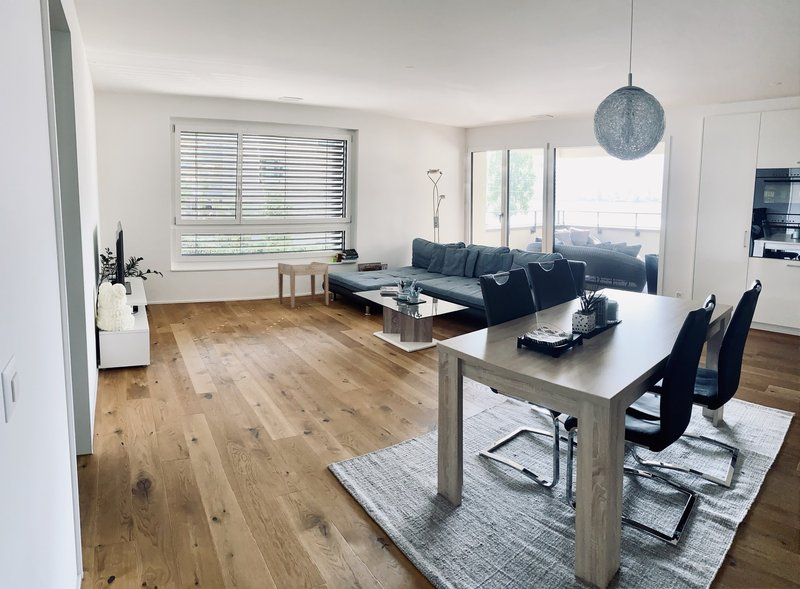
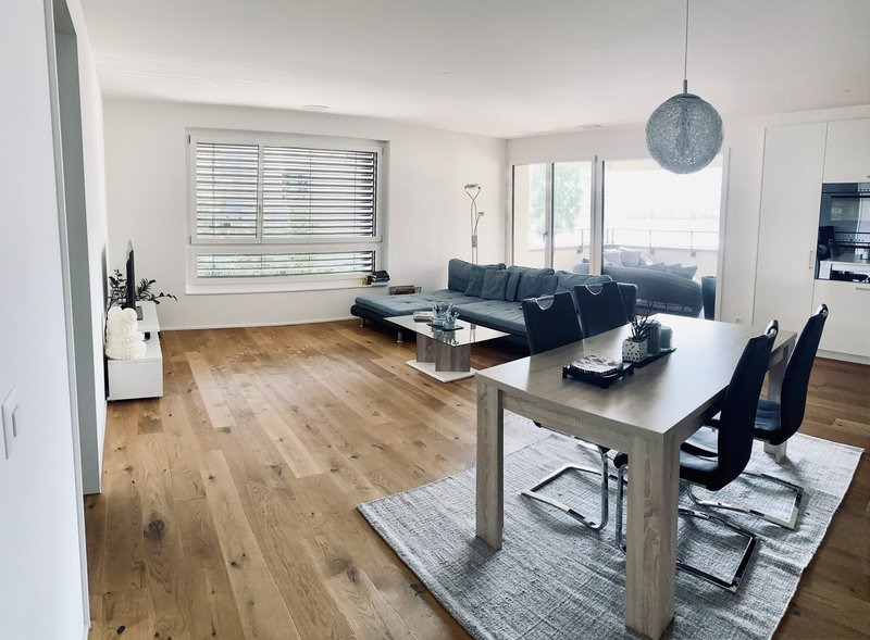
- side table [277,261,329,309]
